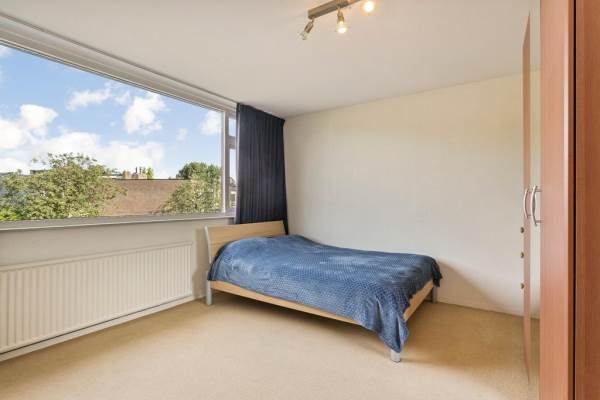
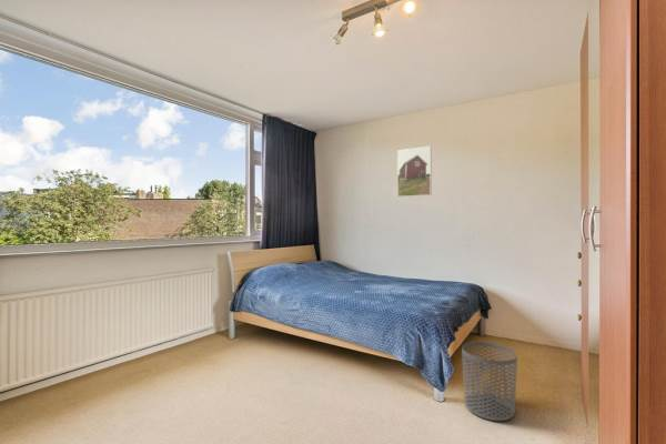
+ waste bin [461,341,518,422]
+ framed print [396,145,433,198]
